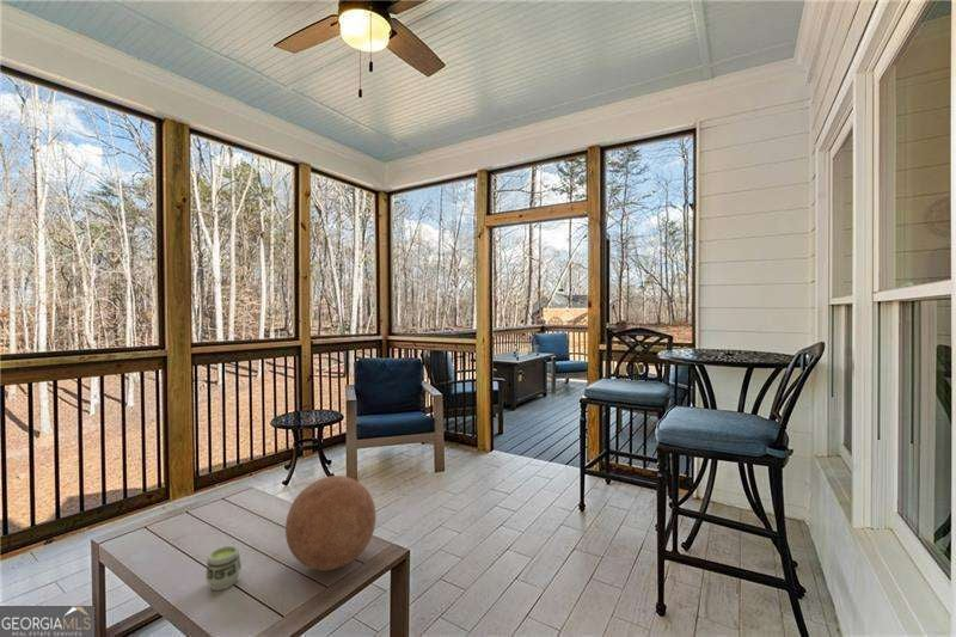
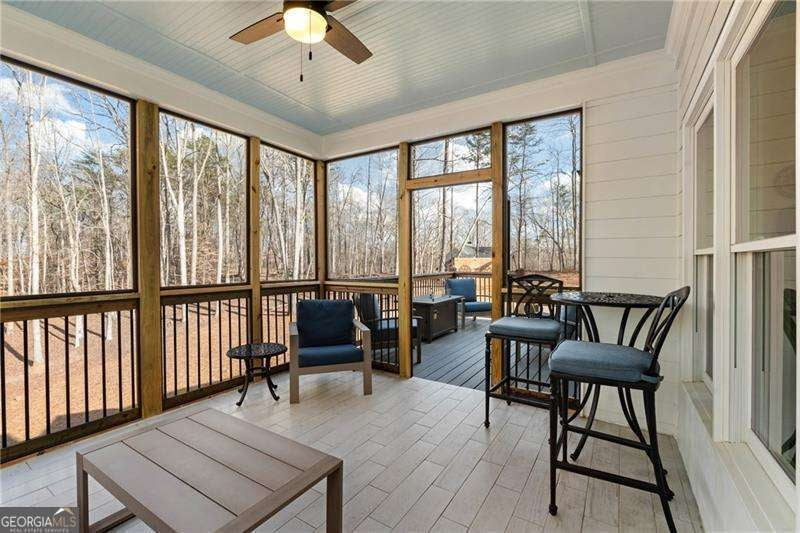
- cup [204,545,243,592]
- decorative ball [284,474,378,571]
